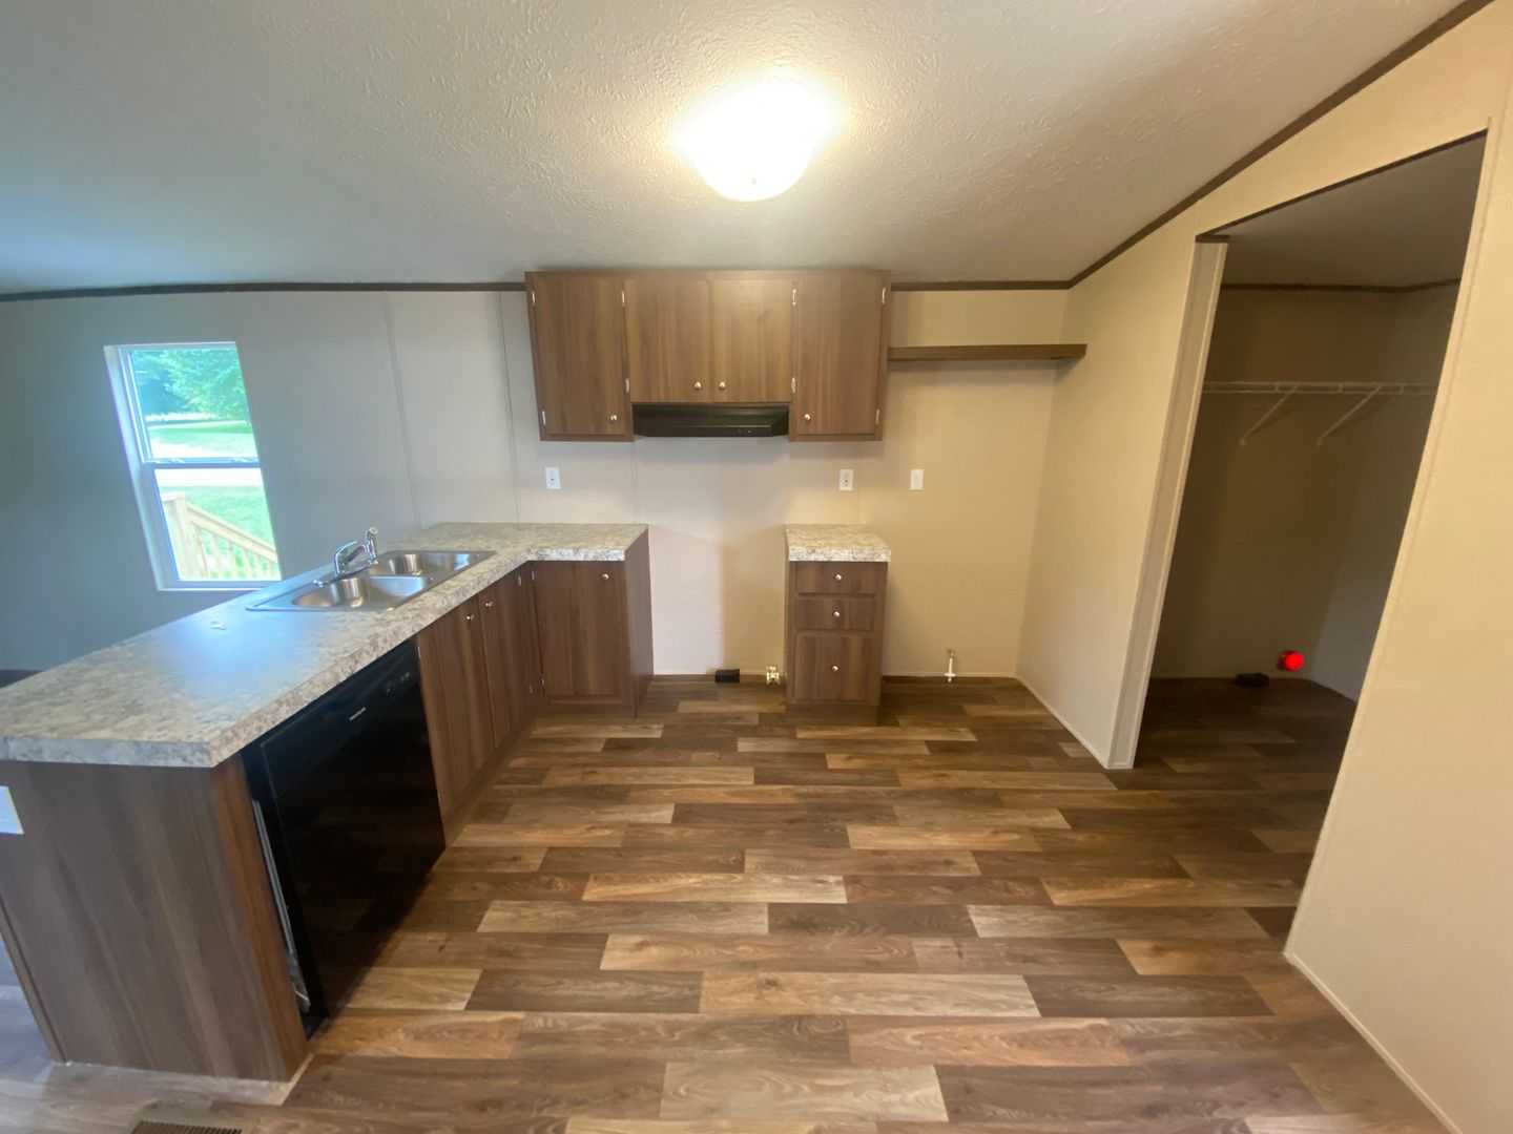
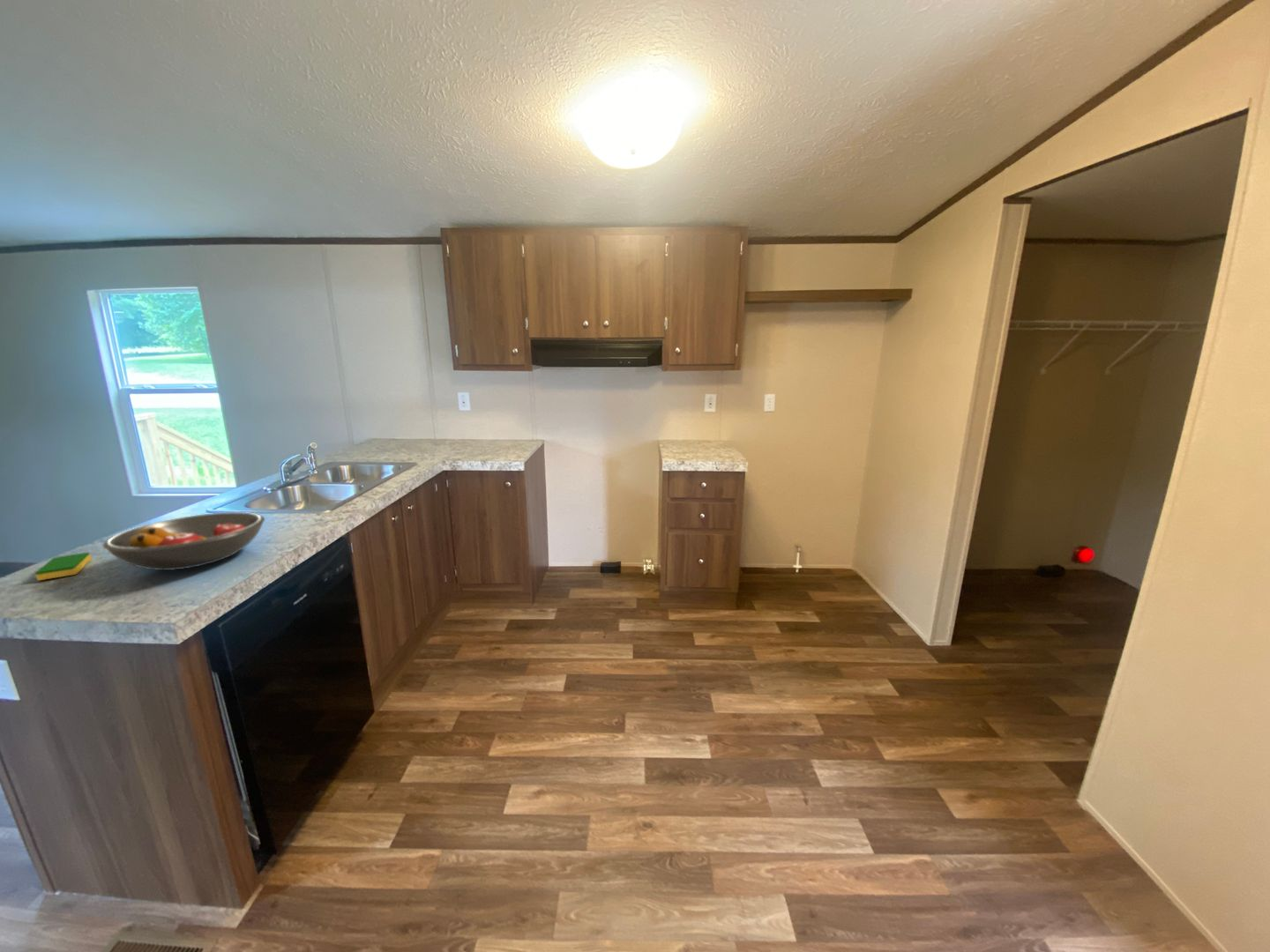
+ dish sponge [34,552,92,581]
+ fruit bowl [102,511,265,571]
